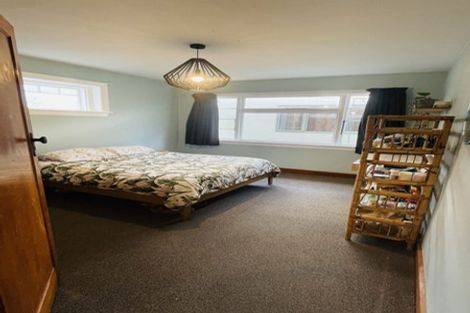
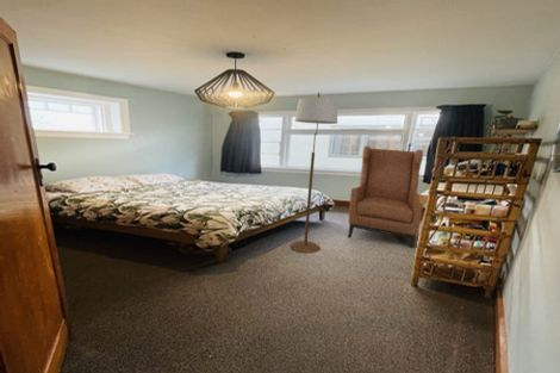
+ chair [347,145,424,249]
+ floor lamp [290,91,338,254]
